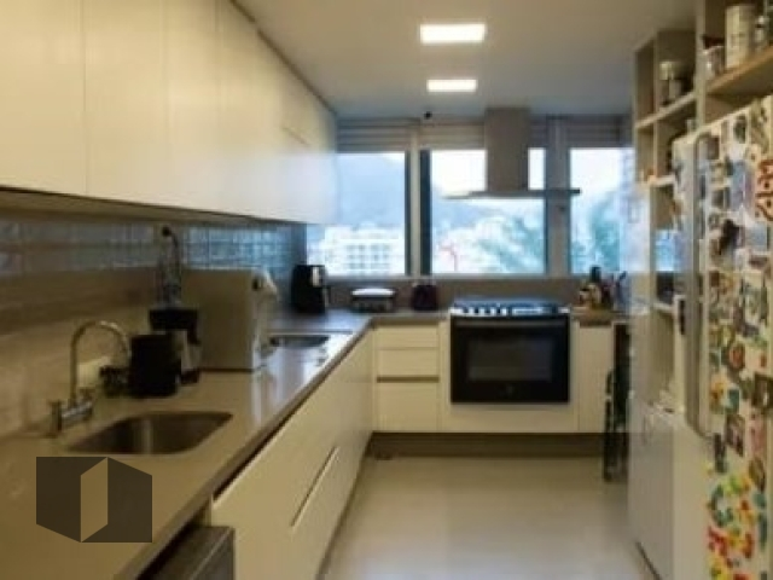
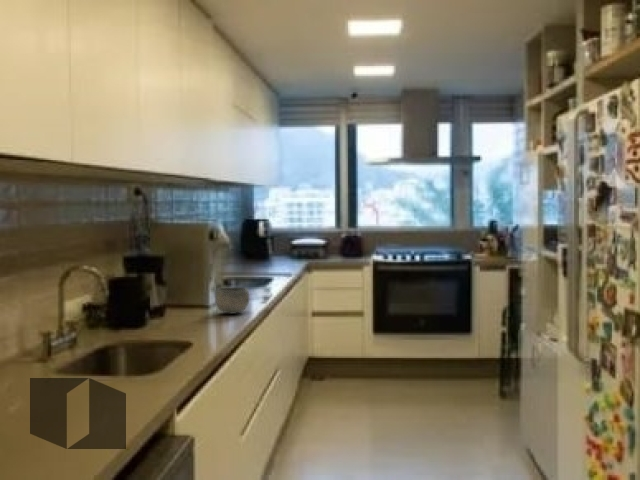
+ bowl [214,286,250,315]
